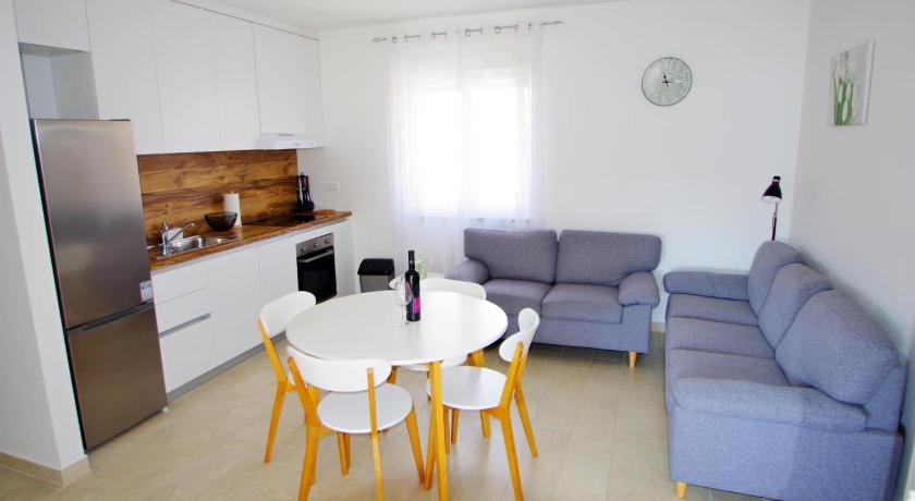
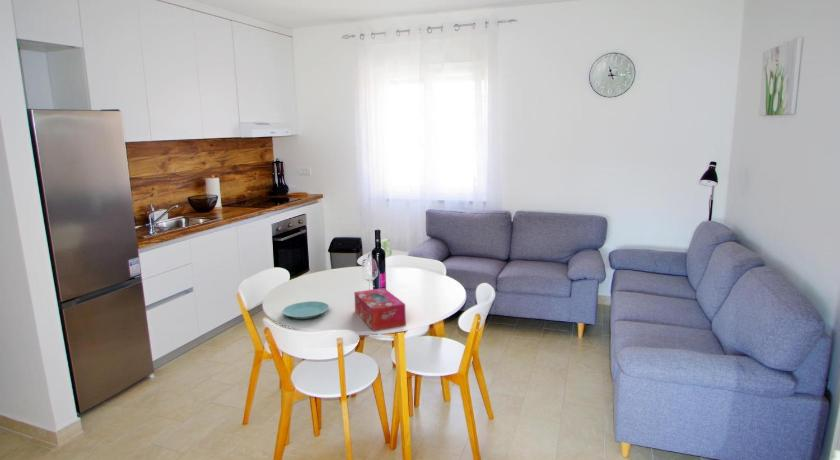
+ tissue box [353,287,407,332]
+ plate [281,300,330,320]
